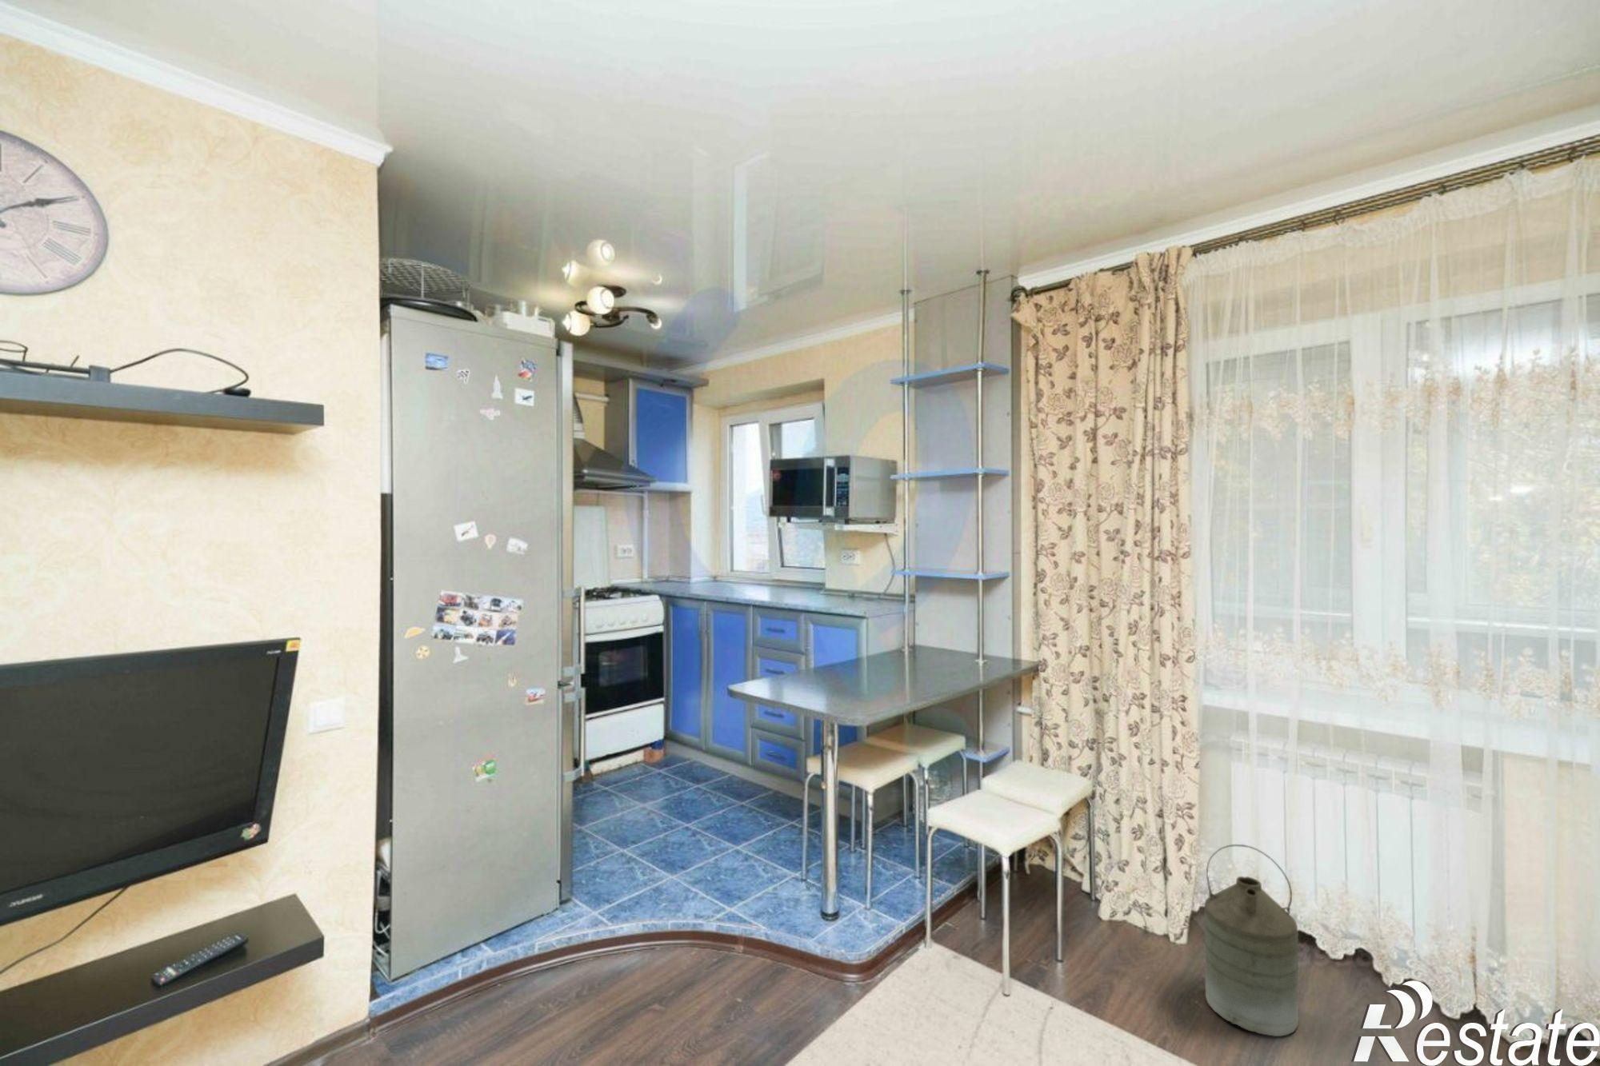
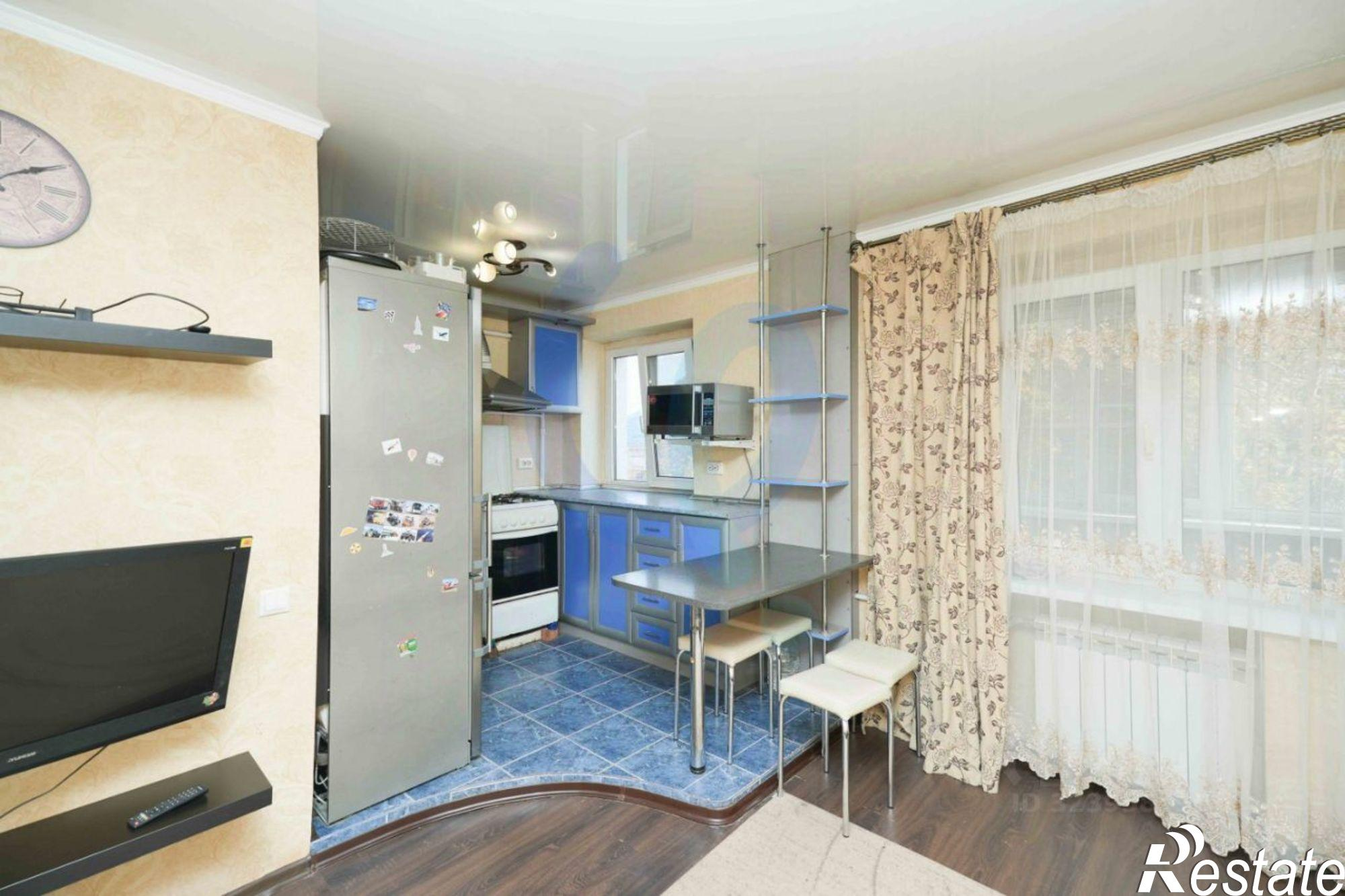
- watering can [1204,844,1299,1037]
